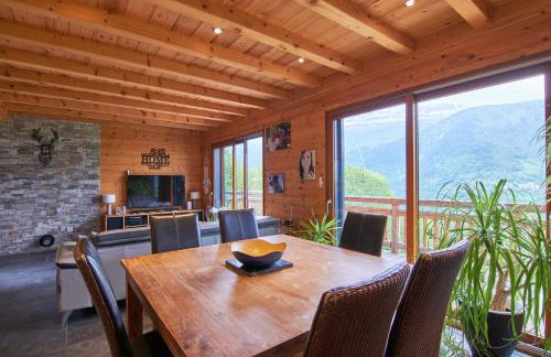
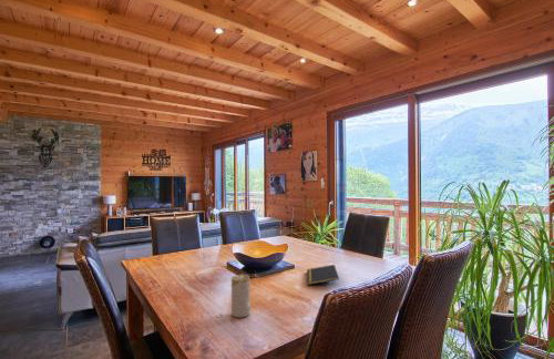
+ candle [230,274,252,318]
+ notepad [306,264,340,286]
